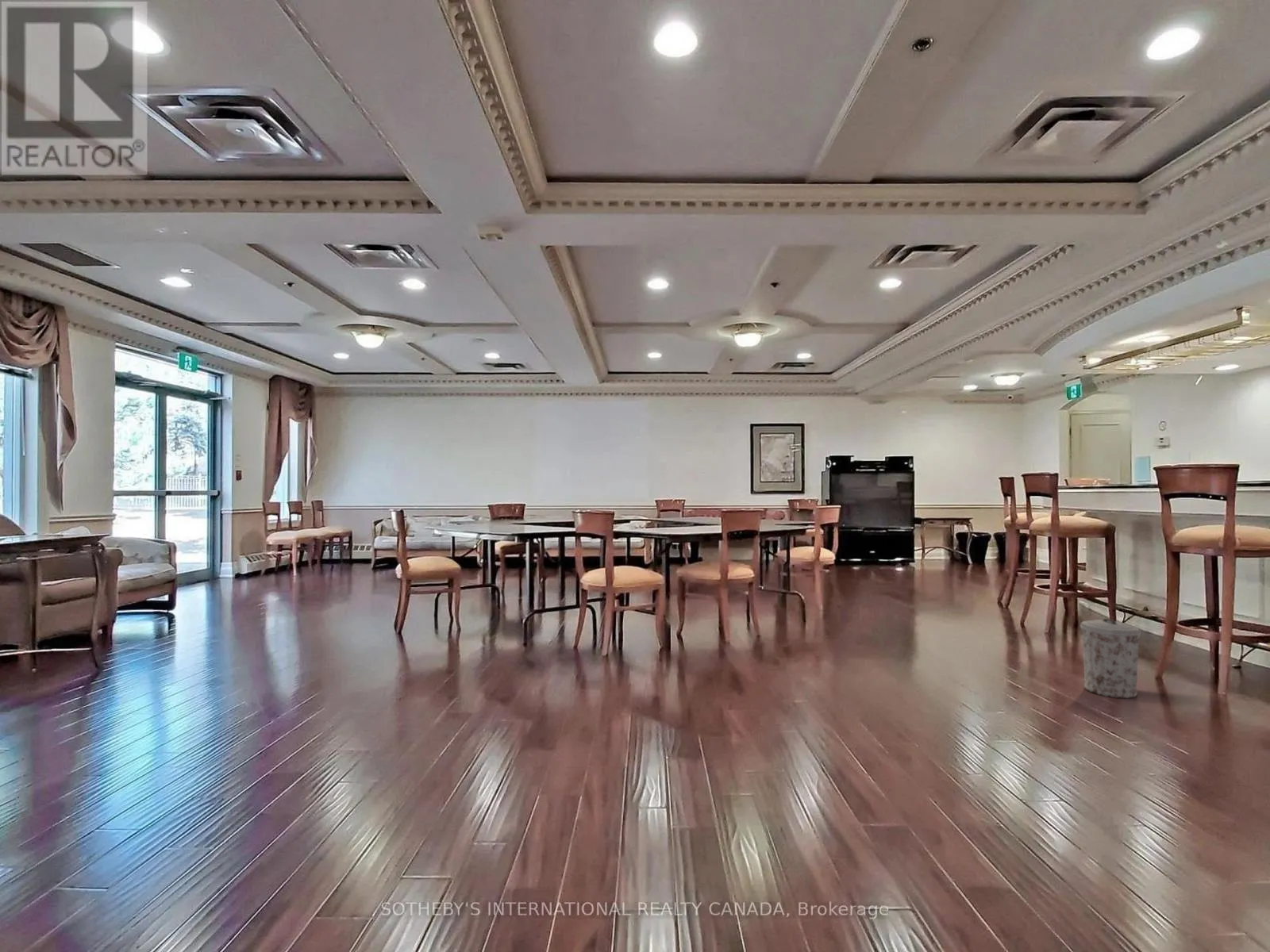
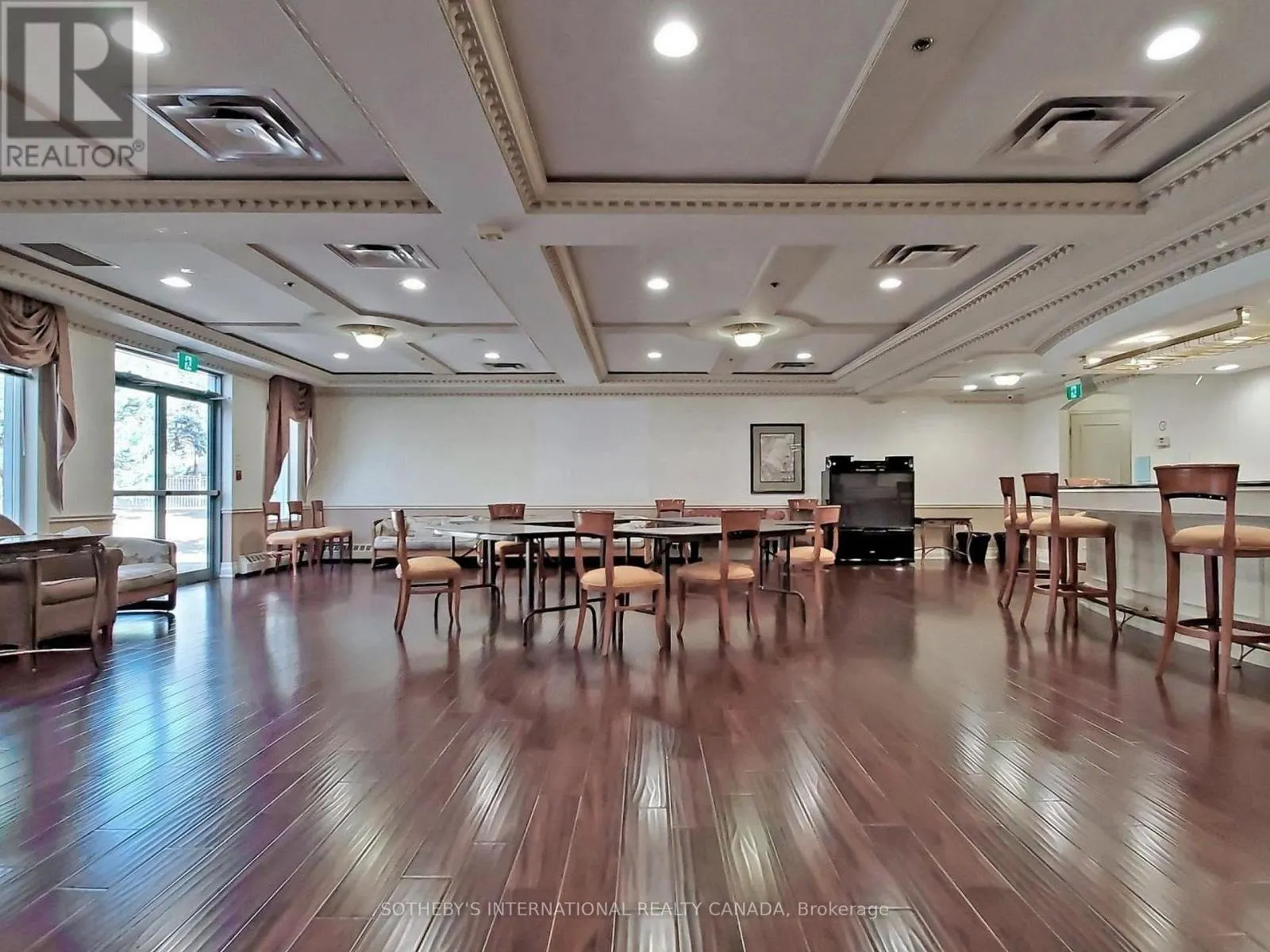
- trash can [1079,618,1141,699]
